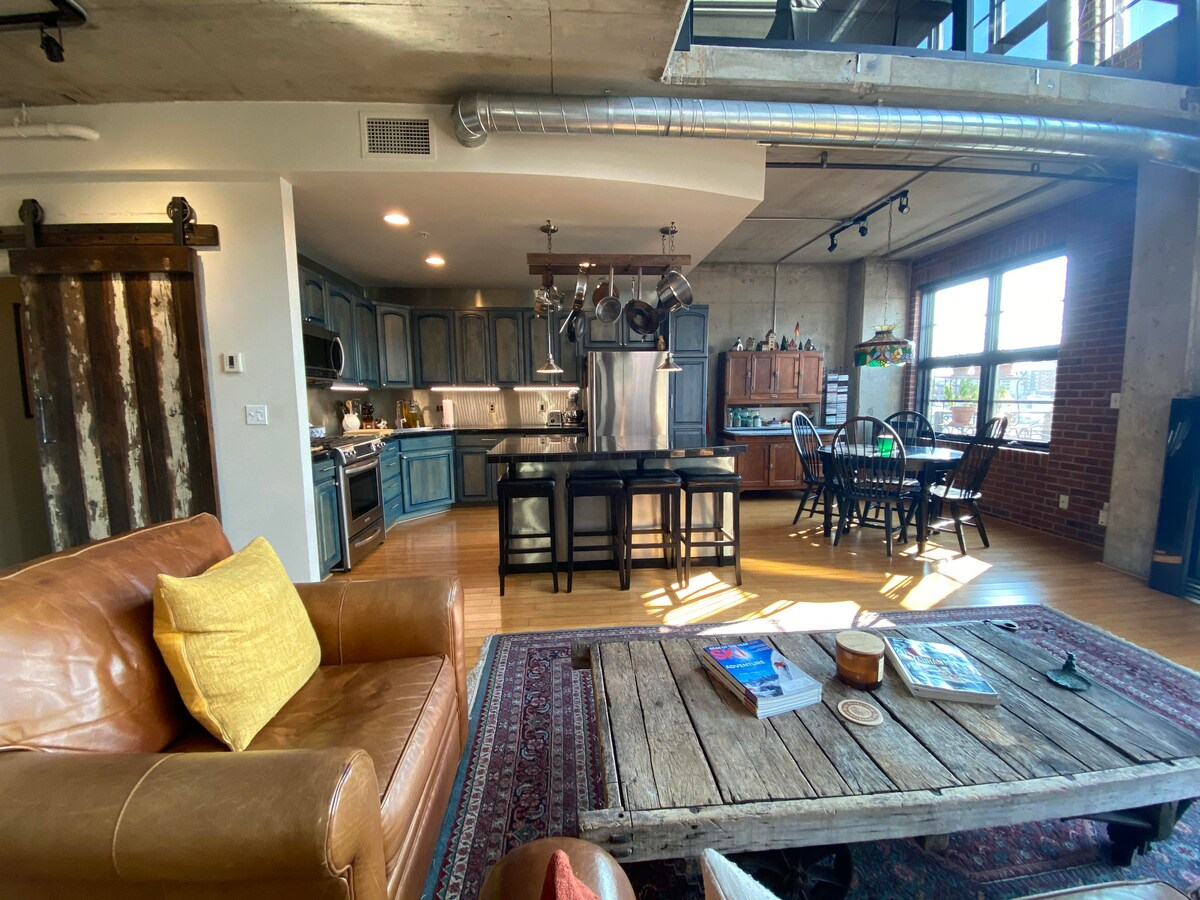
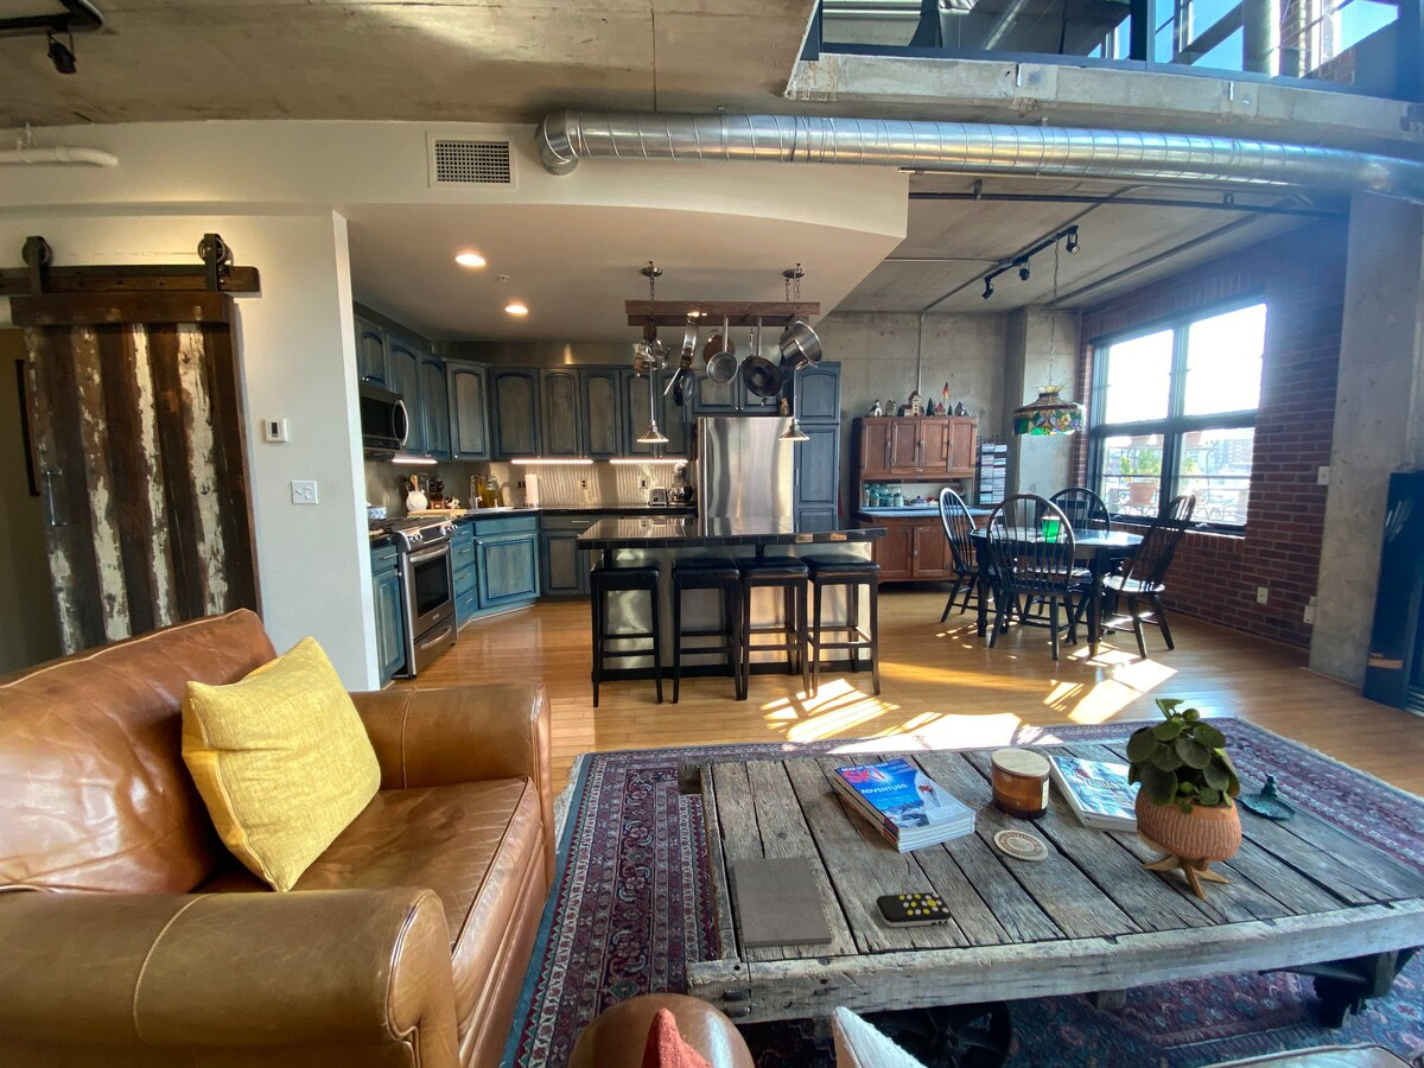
+ potted plant [1125,698,1242,901]
+ notepad [729,856,835,948]
+ remote control [875,891,953,928]
